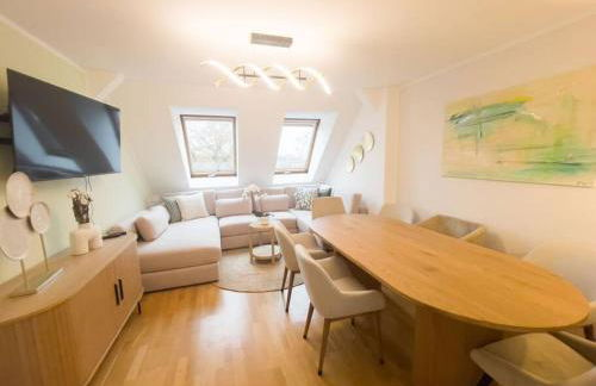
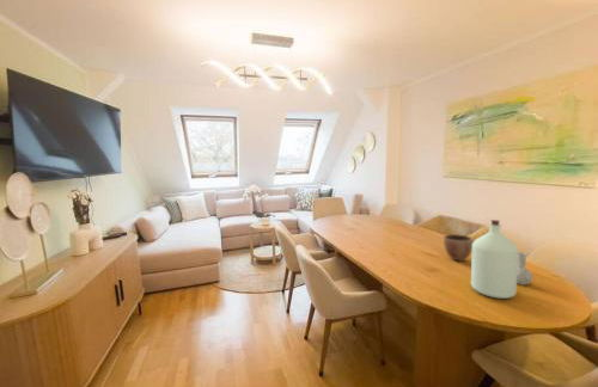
+ bottle [470,219,533,300]
+ decorative bowl [443,233,475,263]
